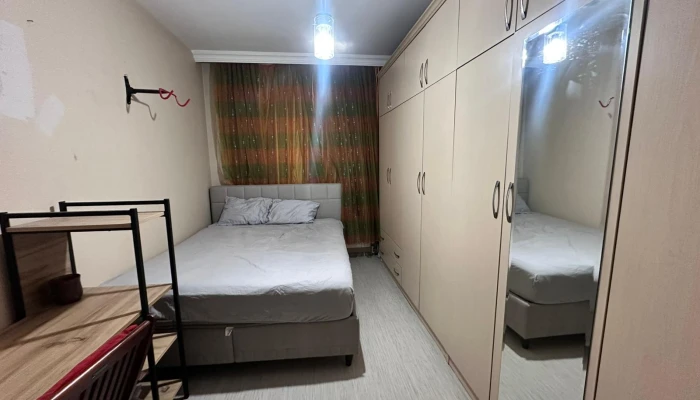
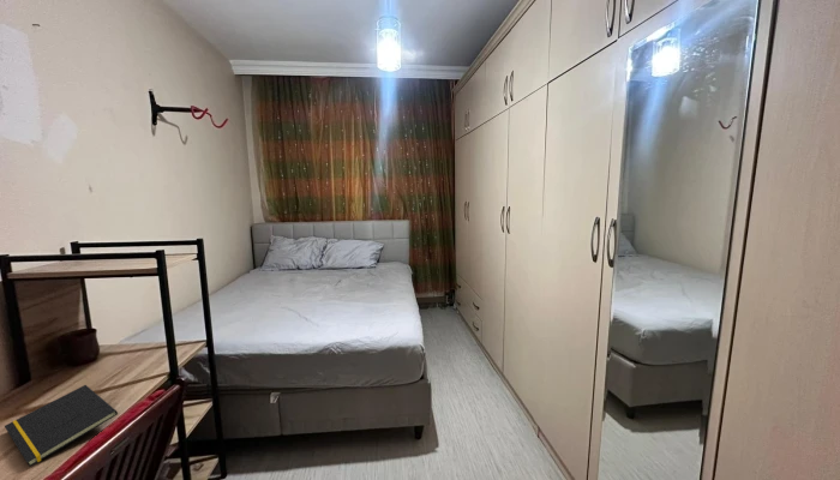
+ notepad [4,384,119,468]
